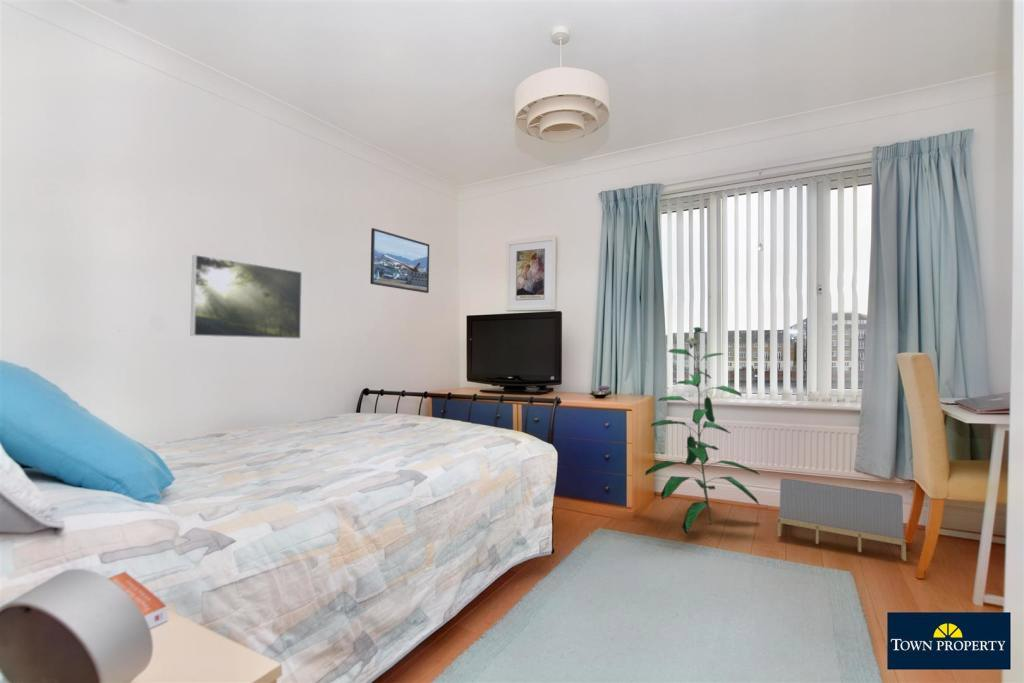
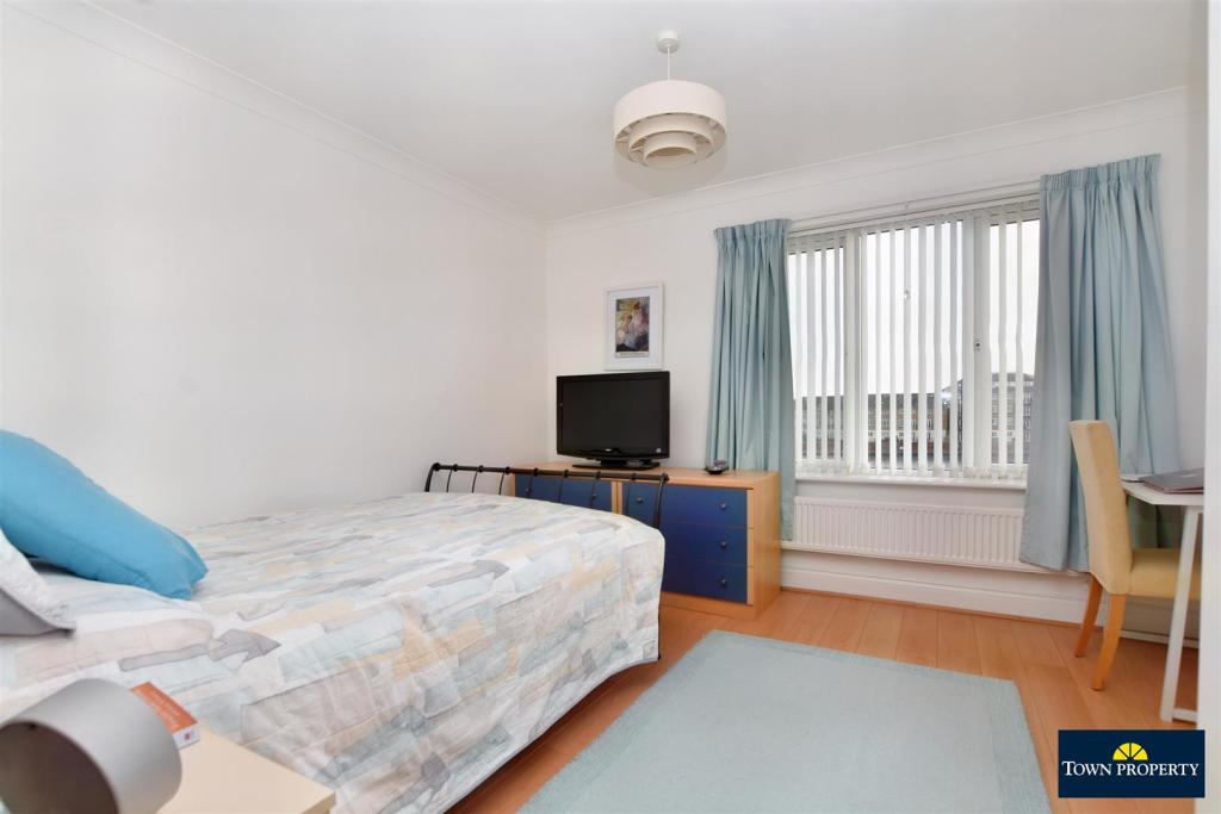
- decorative plant [644,326,761,536]
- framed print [369,227,430,294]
- storage bin [776,478,908,562]
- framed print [189,254,303,340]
